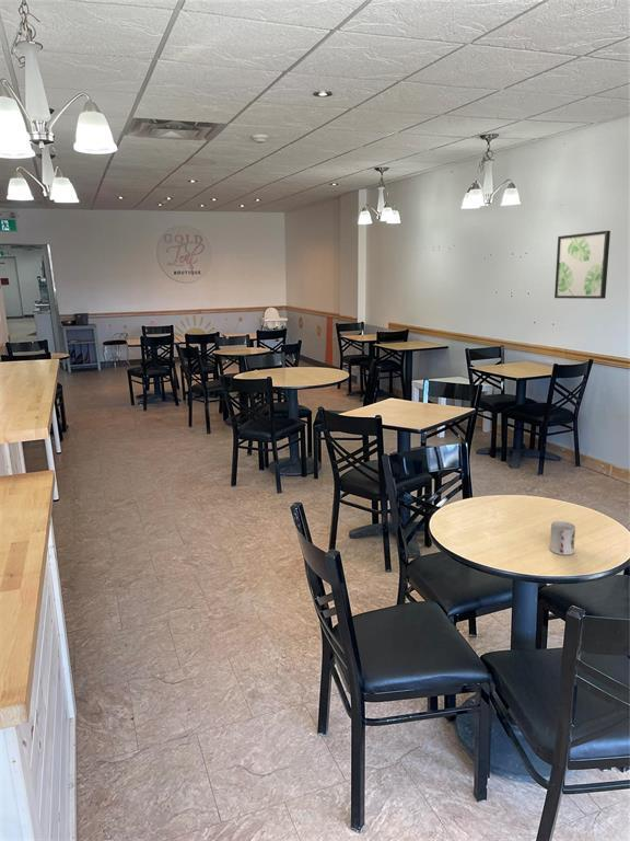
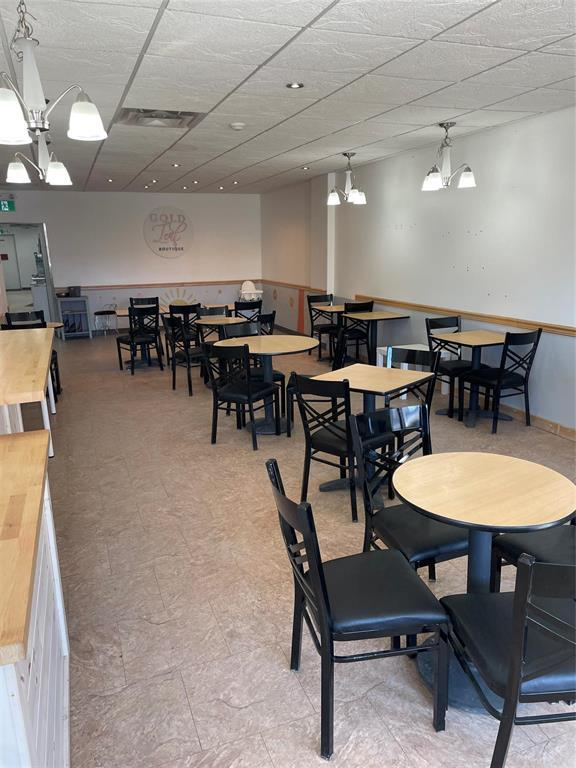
- wall art [553,230,611,300]
- cup [549,520,576,556]
